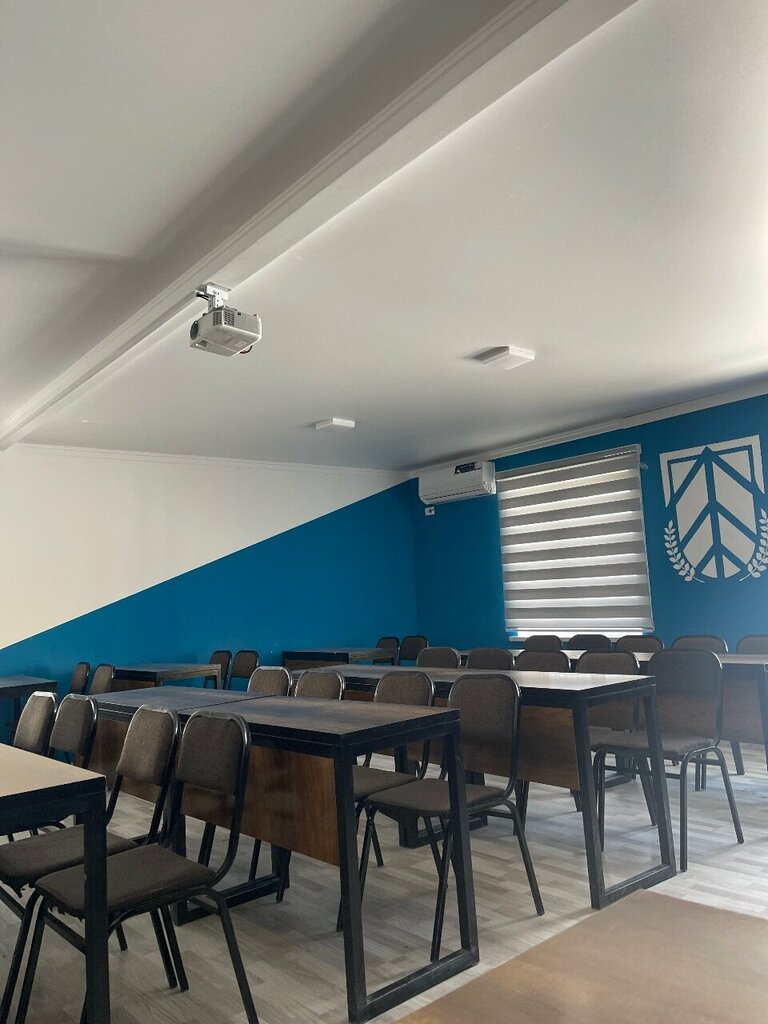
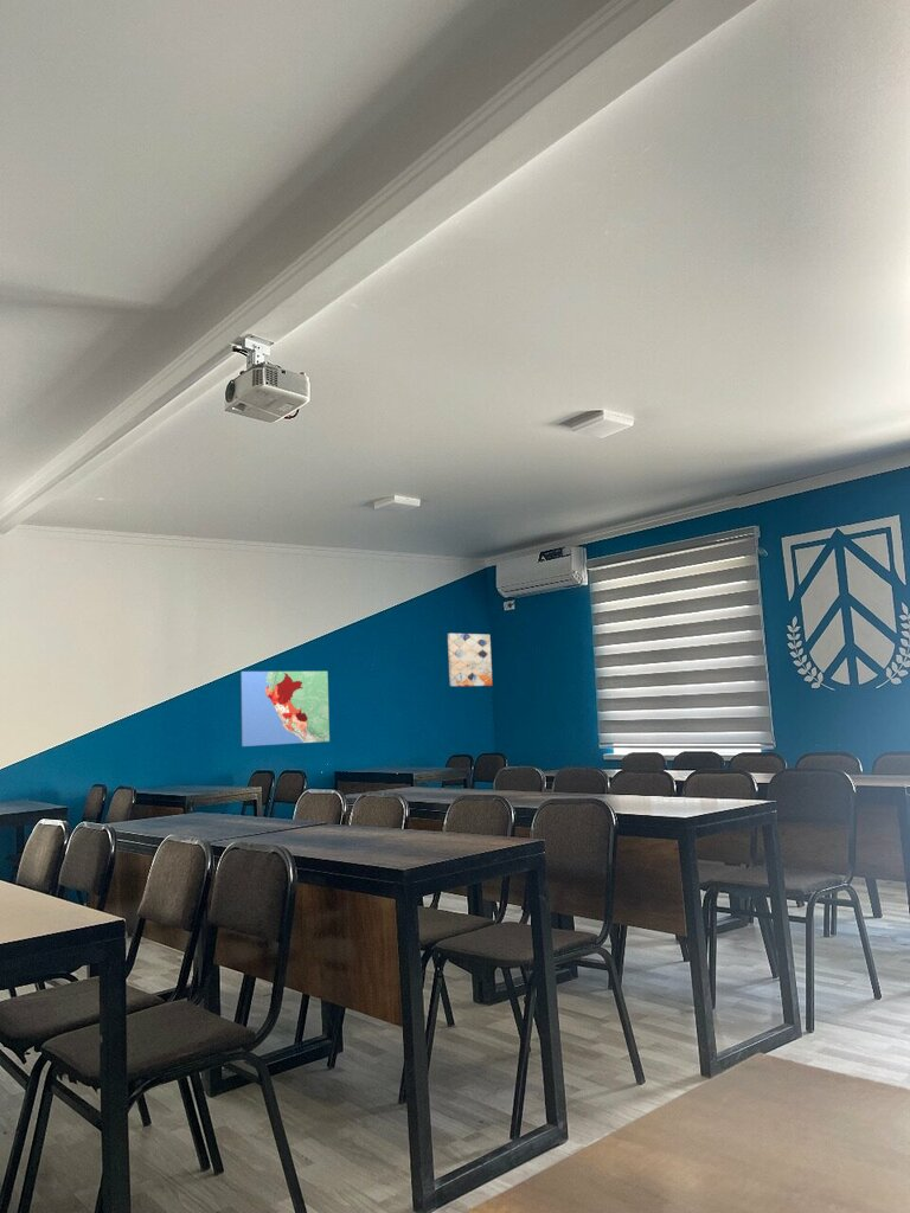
+ wall art [447,633,494,687]
+ map [239,670,331,747]
